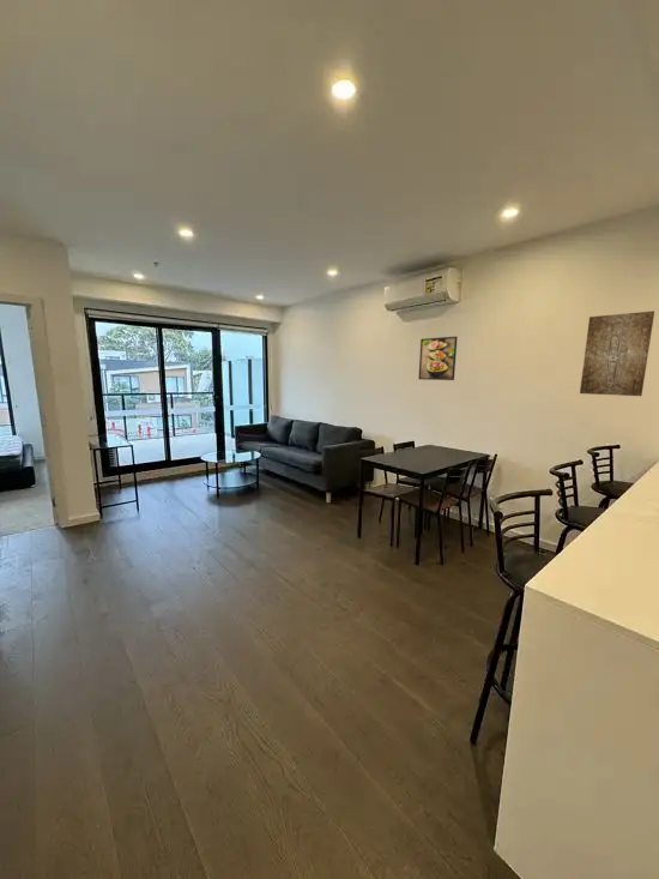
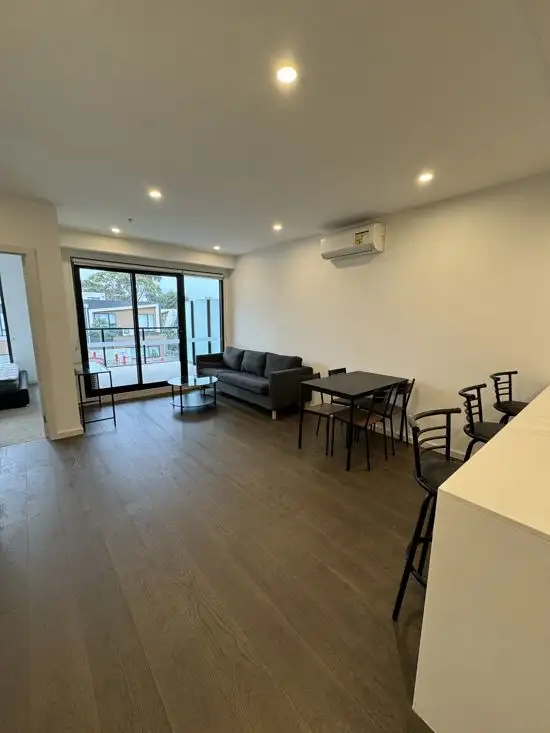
- wall art [579,309,655,397]
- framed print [417,336,459,381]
